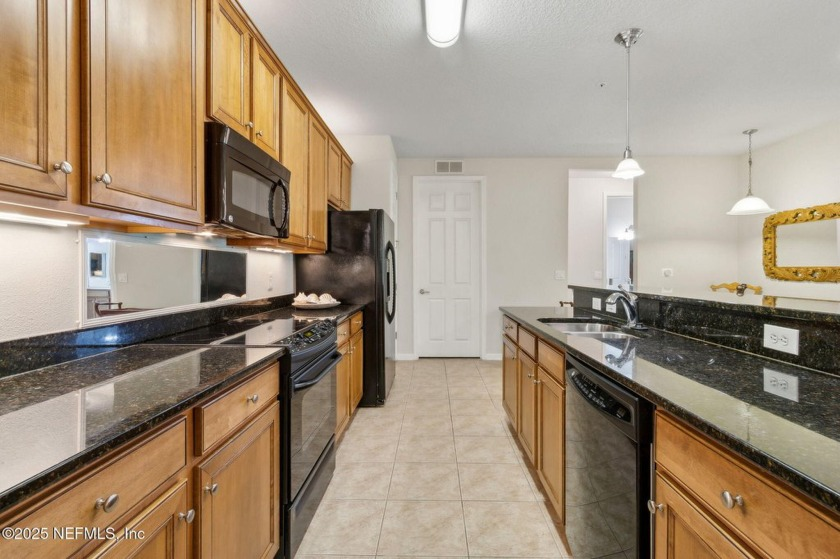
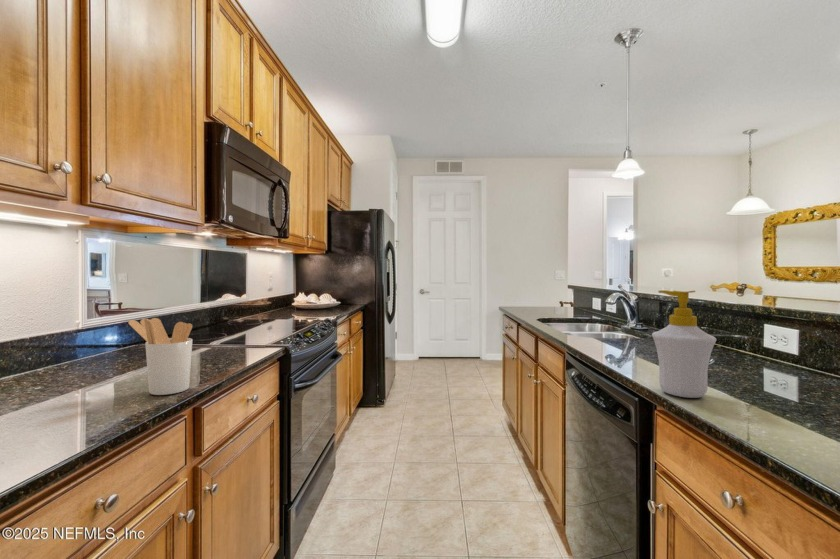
+ utensil holder [127,317,193,396]
+ soap bottle [651,289,717,399]
